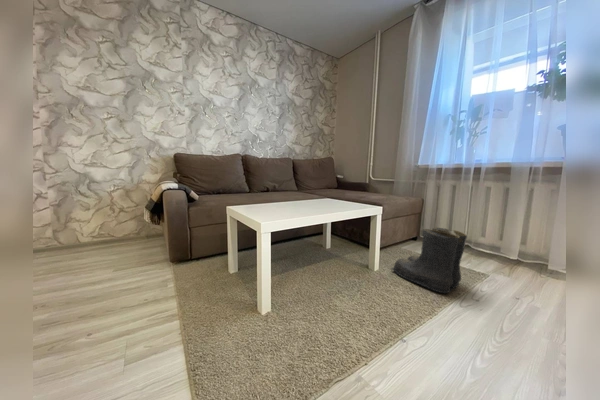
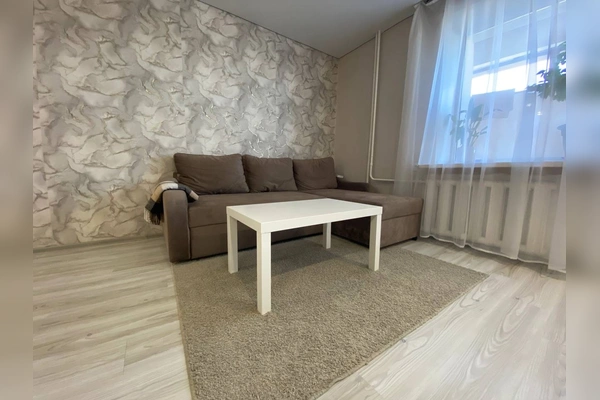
- boots [390,226,468,294]
